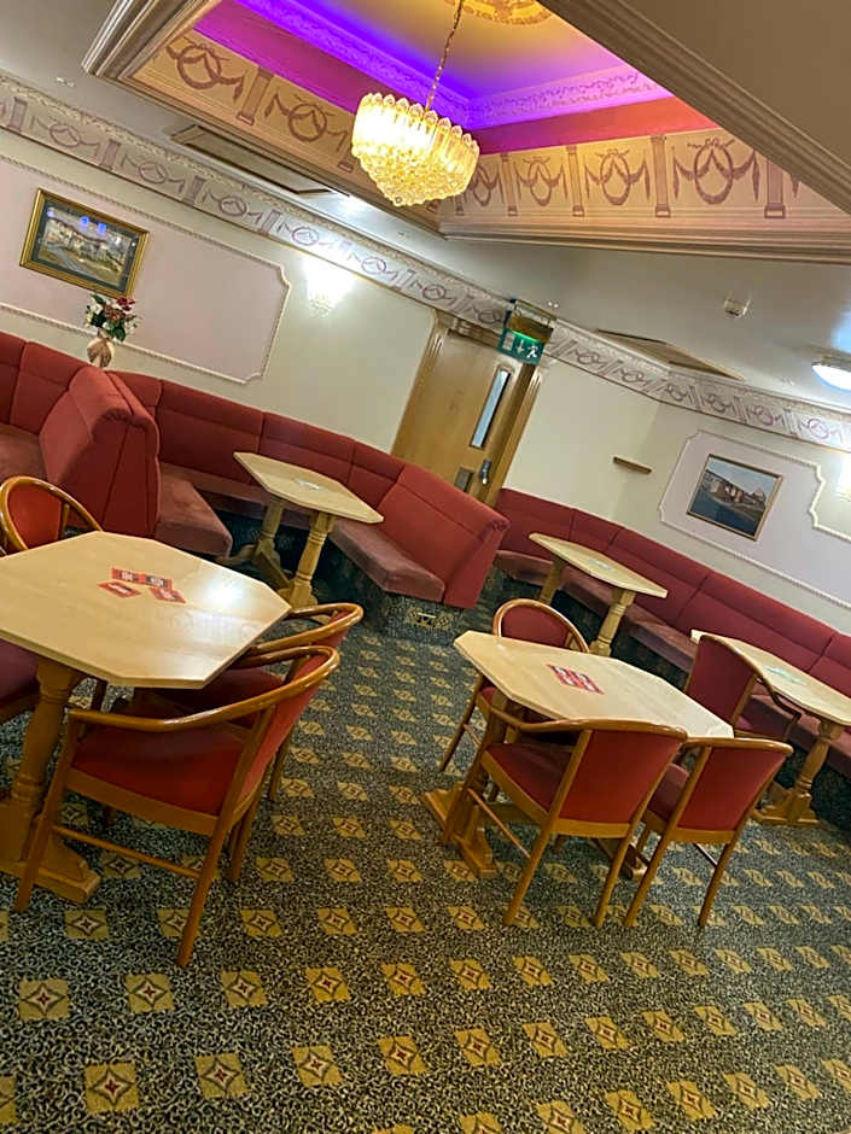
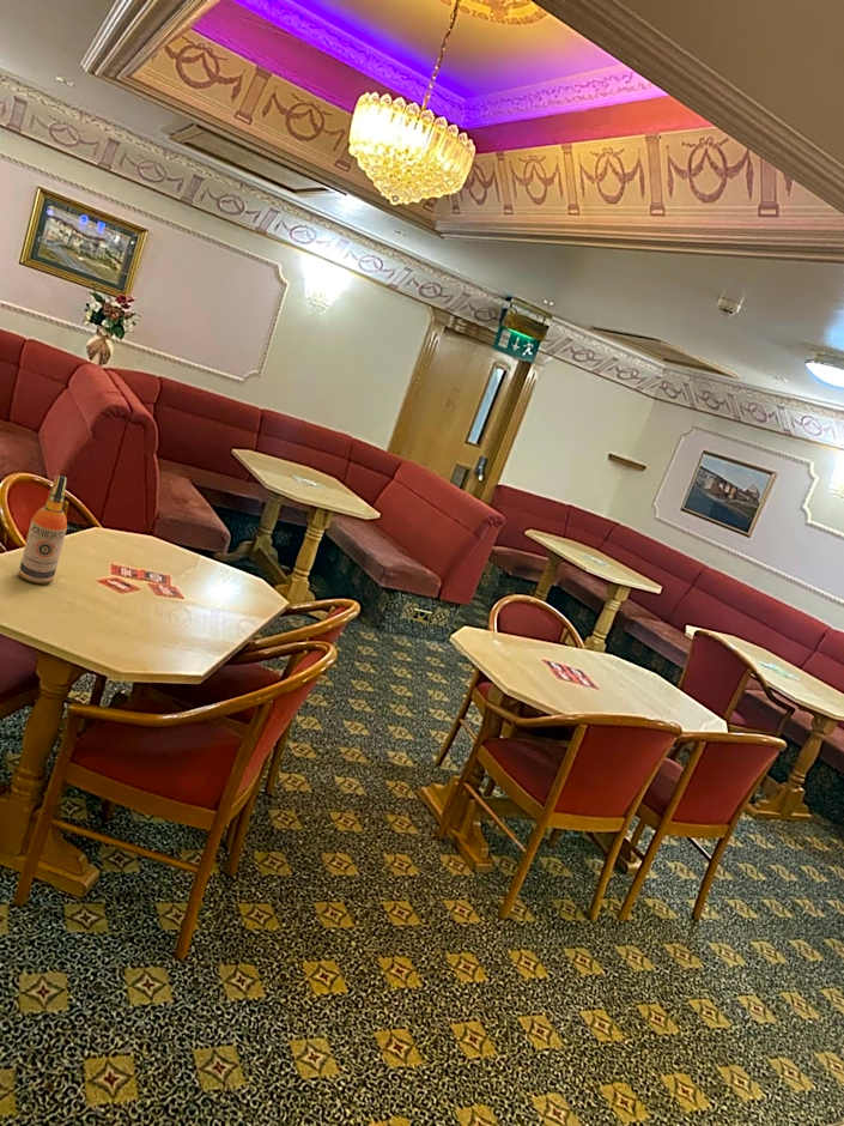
+ liquor bottle [17,474,68,586]
